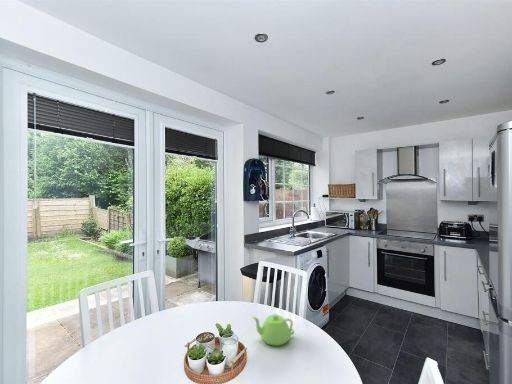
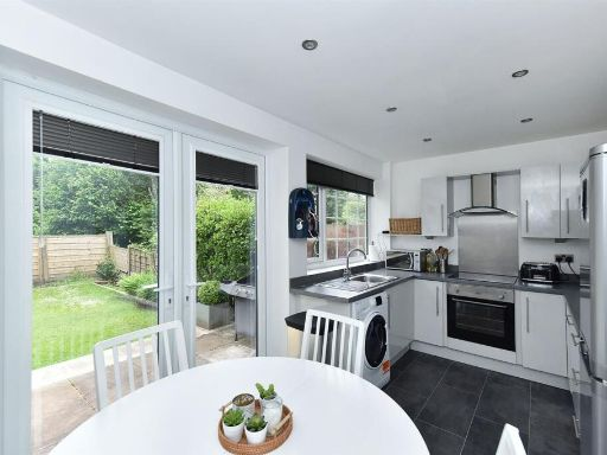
- teapot [251,313,295,347]
